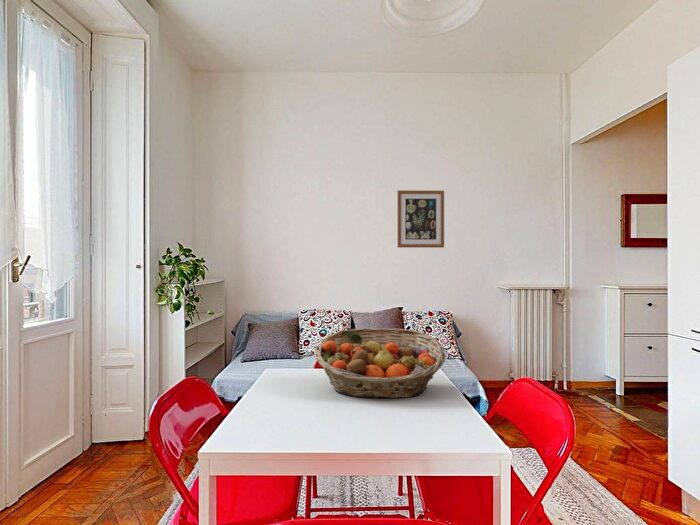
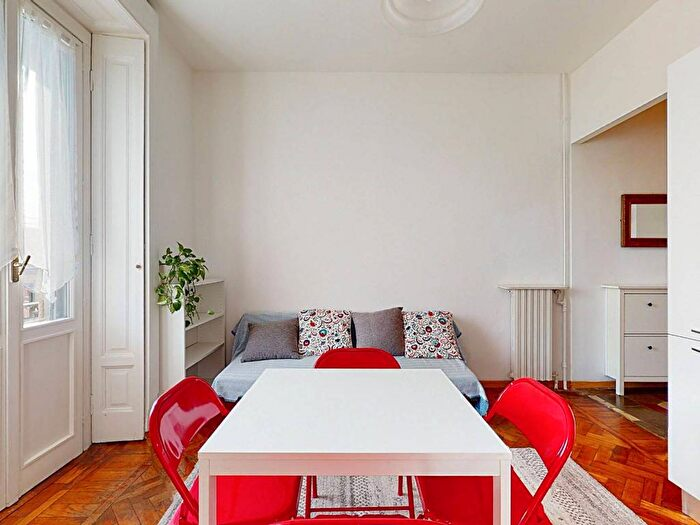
- wall art [397,189,445,249]
- fruit basket [314,327,446,399]
